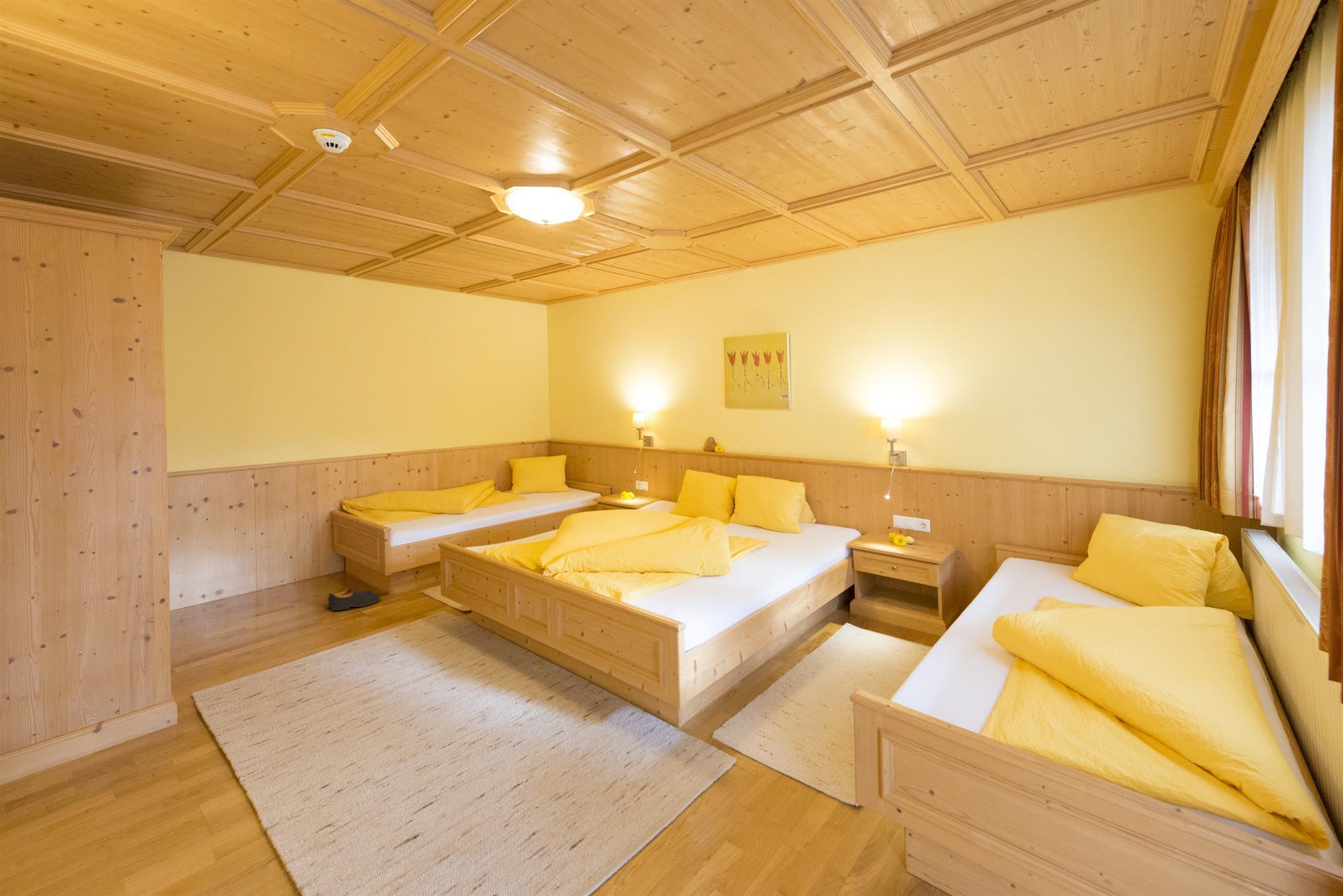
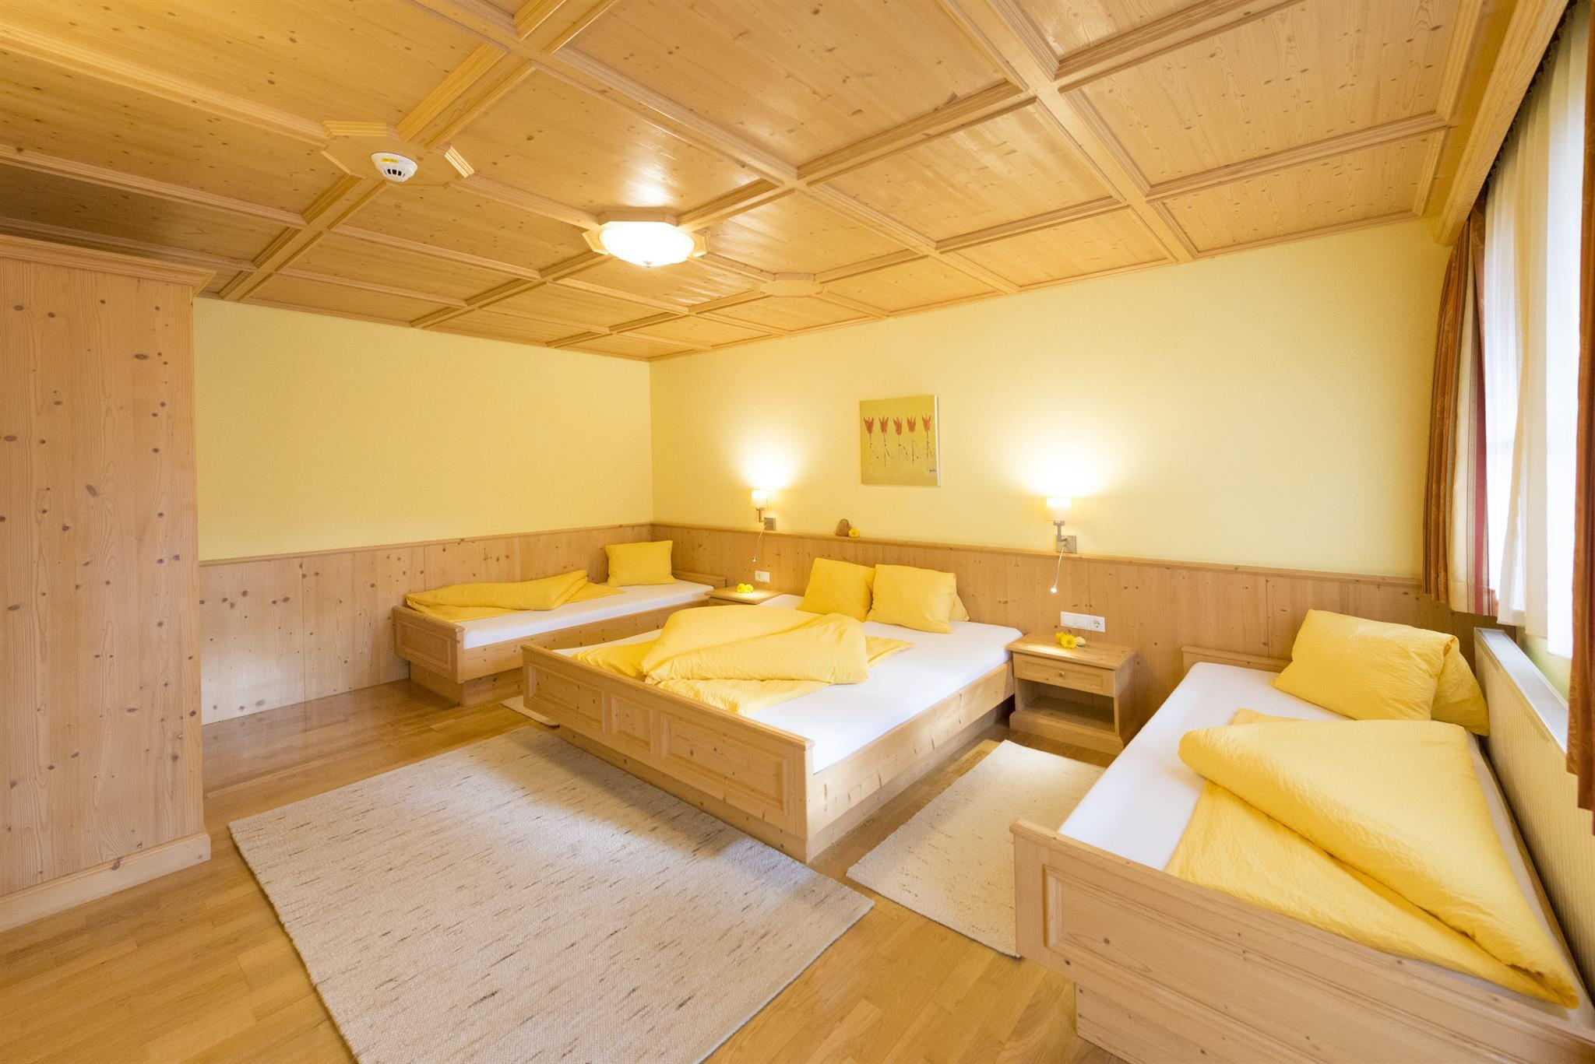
- shoes [327,587,381,612]
